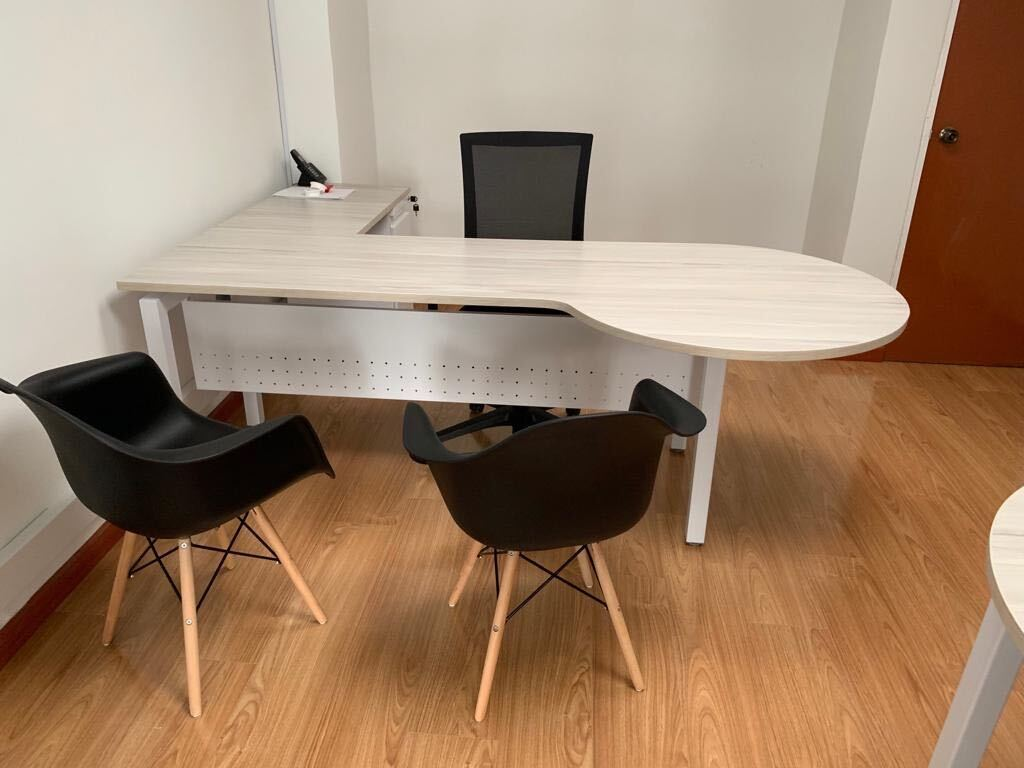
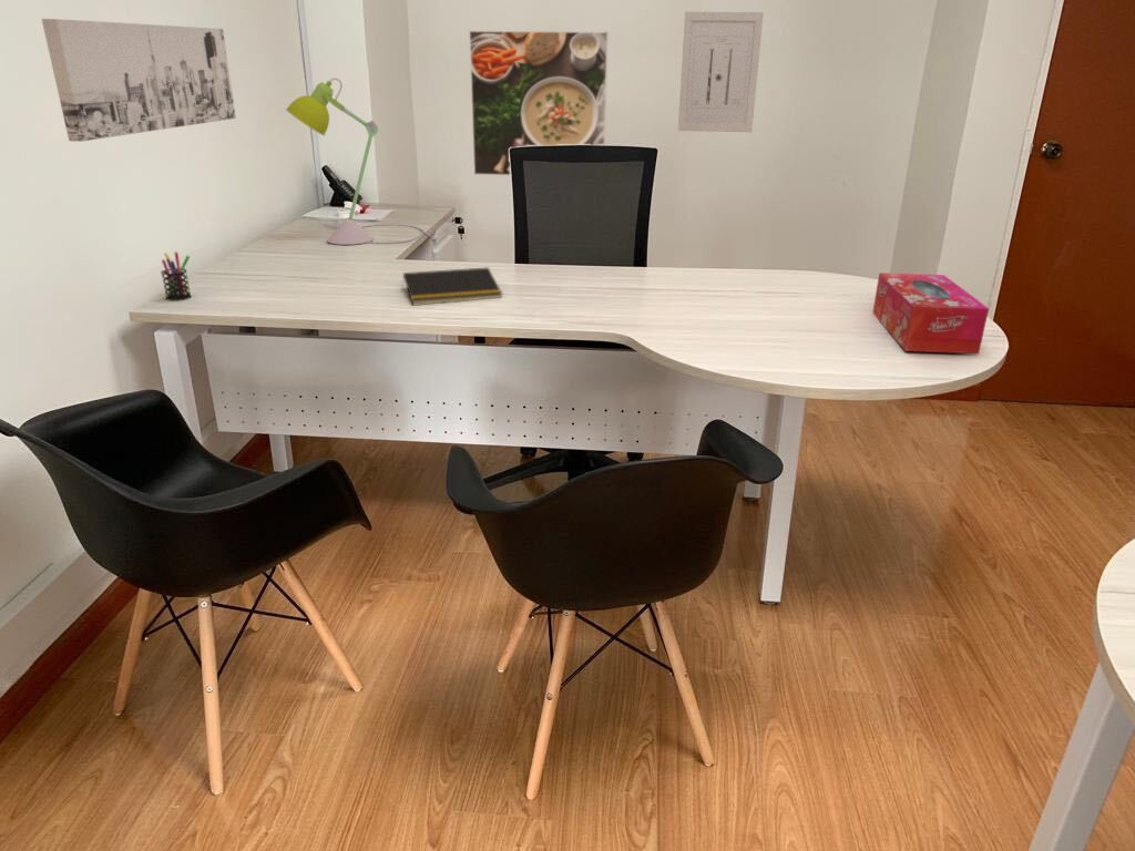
+ wall art [41,18,237,143]
+ tissue box [871,271,990,355]
+ pen holder [160,250,193,303]
+ desk lamp [285,76,441,246]
+ notepad [401,266,503,307]
+ wall art [677,11,765,133]
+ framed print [468,30,610,176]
